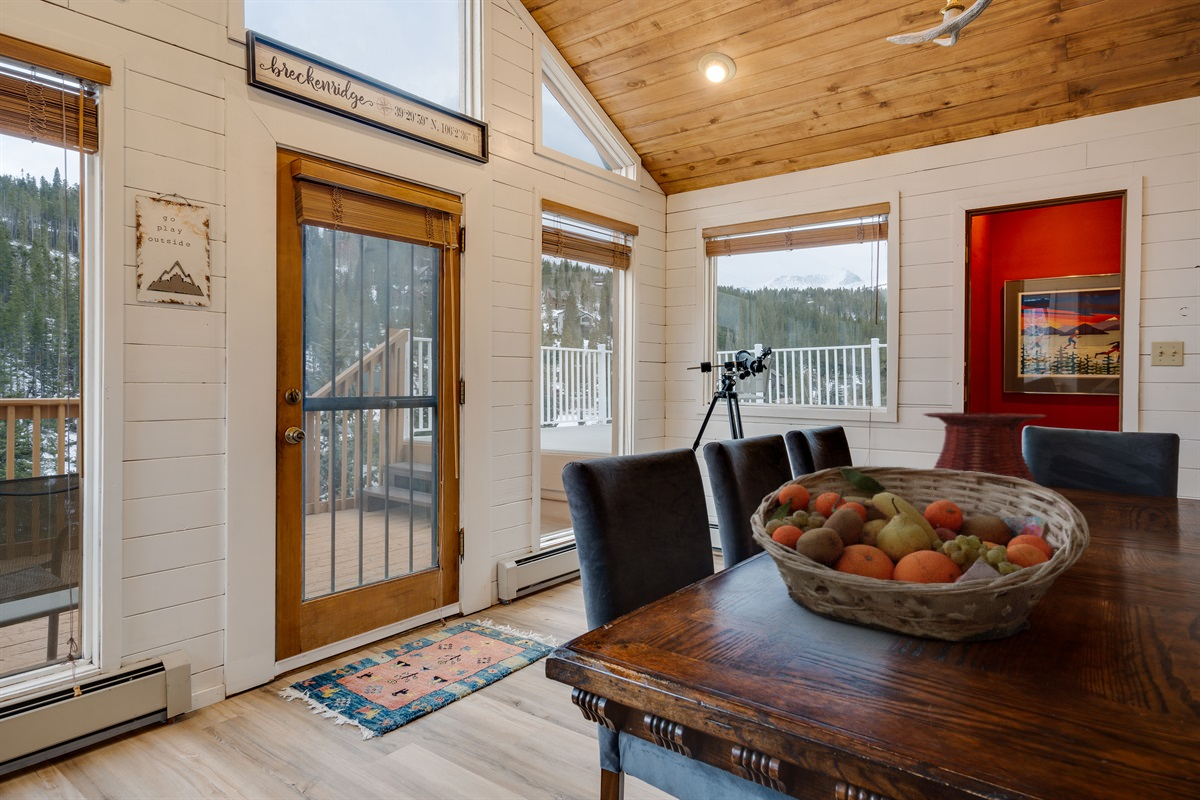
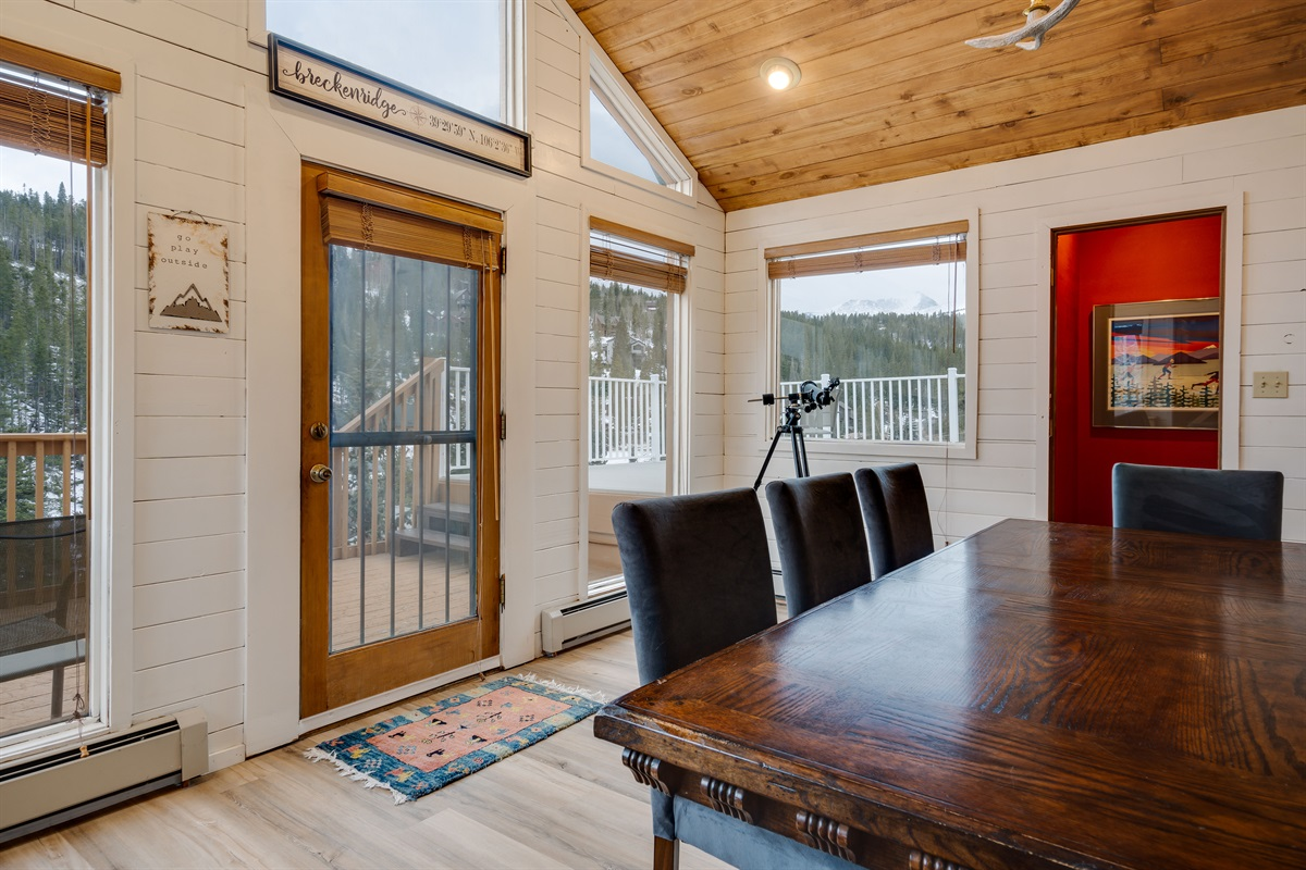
- fruit basket [749,465,1091,642]
- vase [921,412,1047,508]
